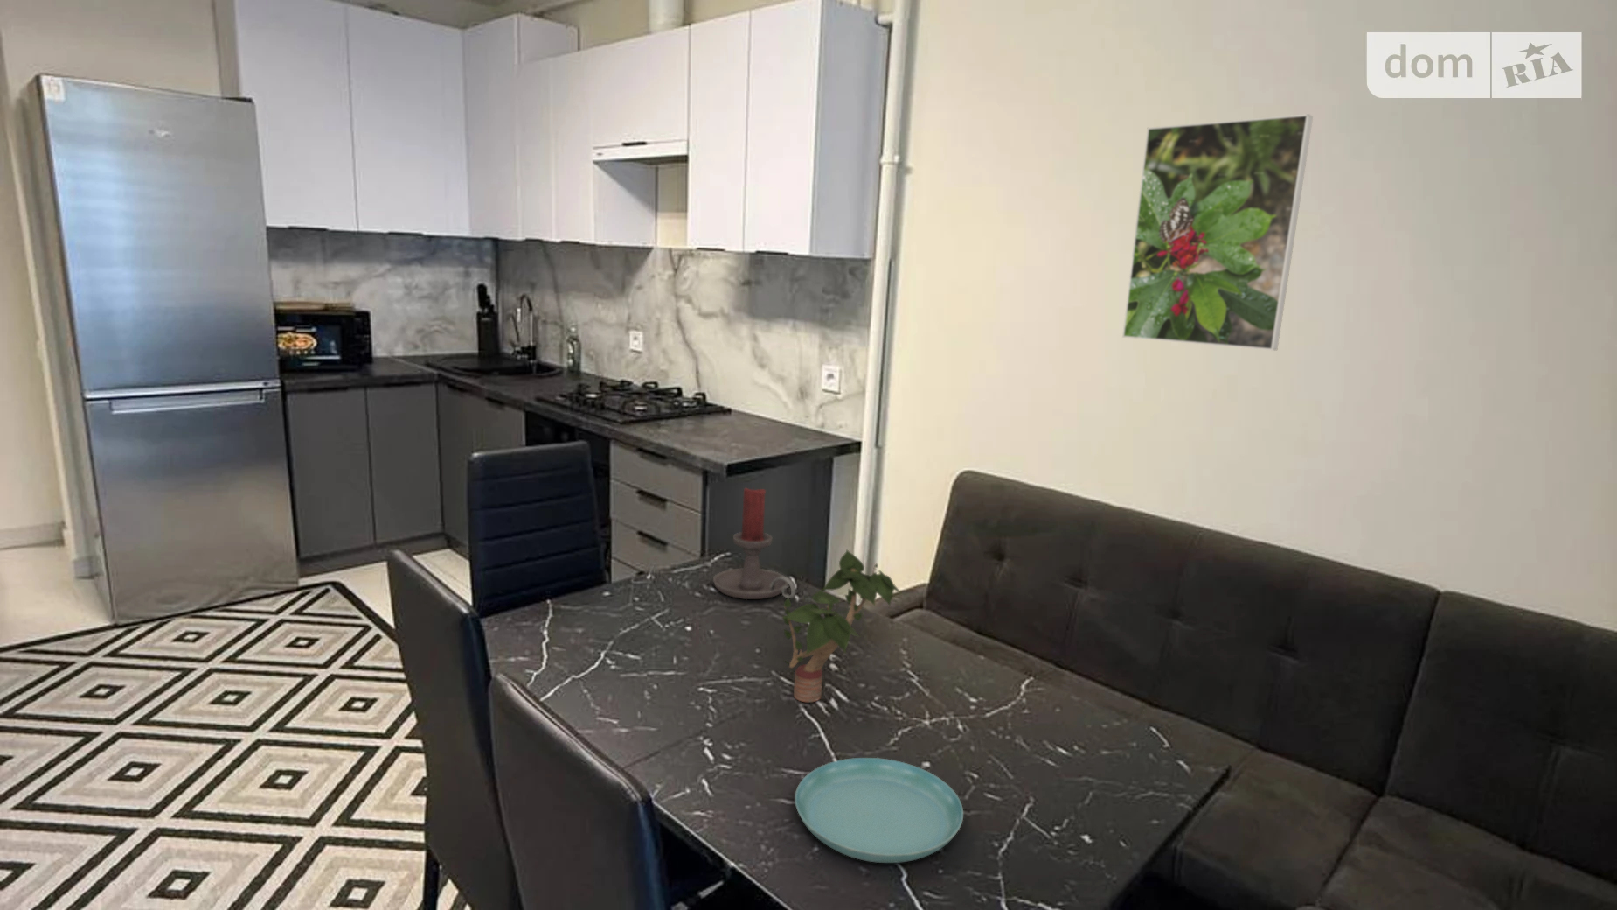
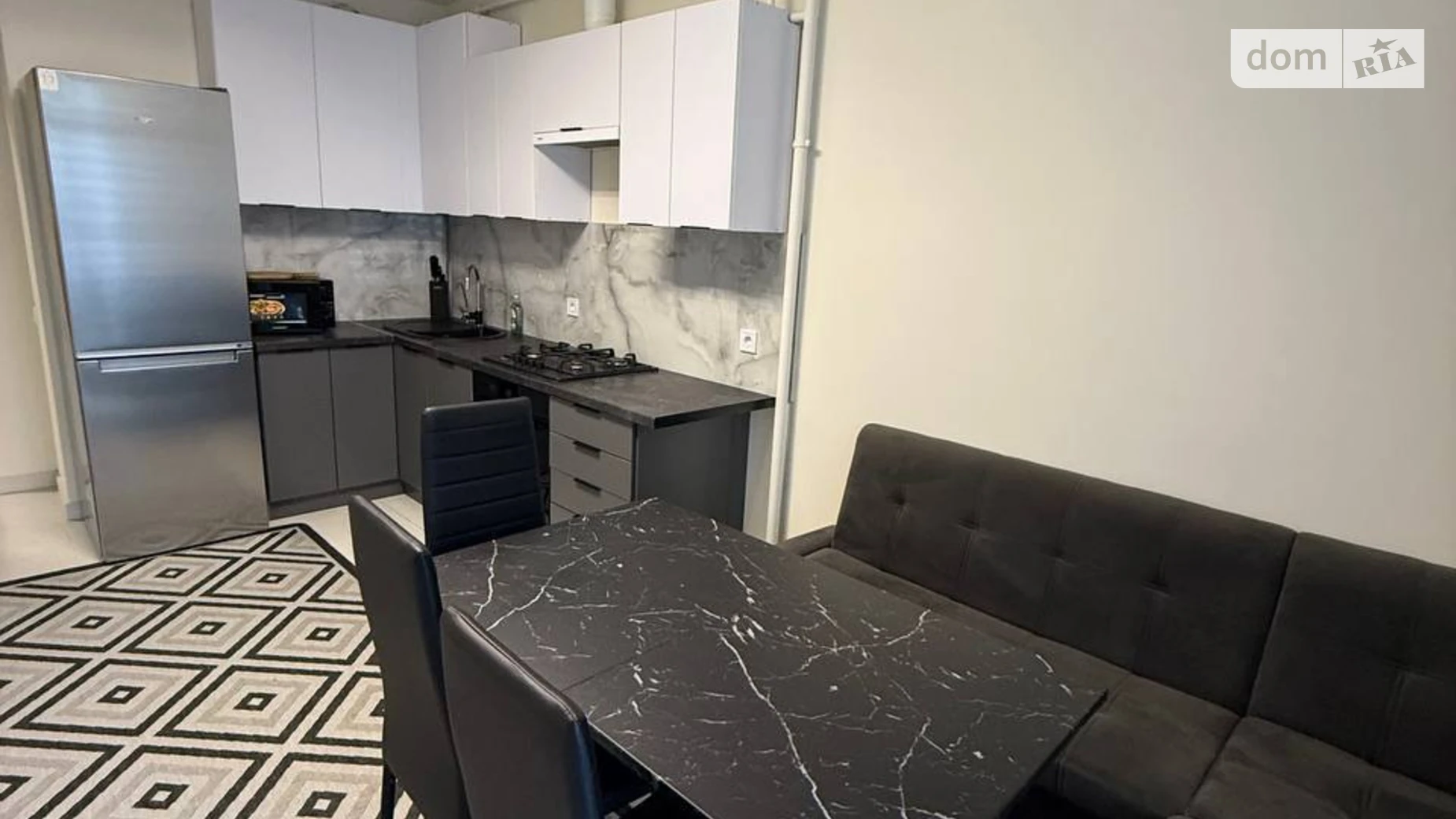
- potted plant [782,549,904,702]
- candle holder [712,488,796,600]
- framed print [1122,113,1314,352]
- saucer [794,757,964,863]
